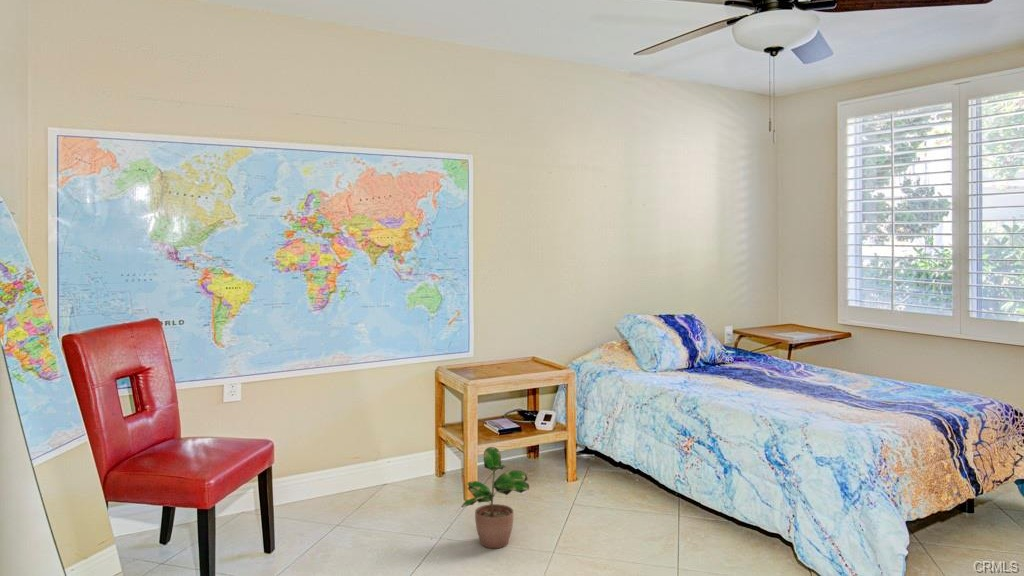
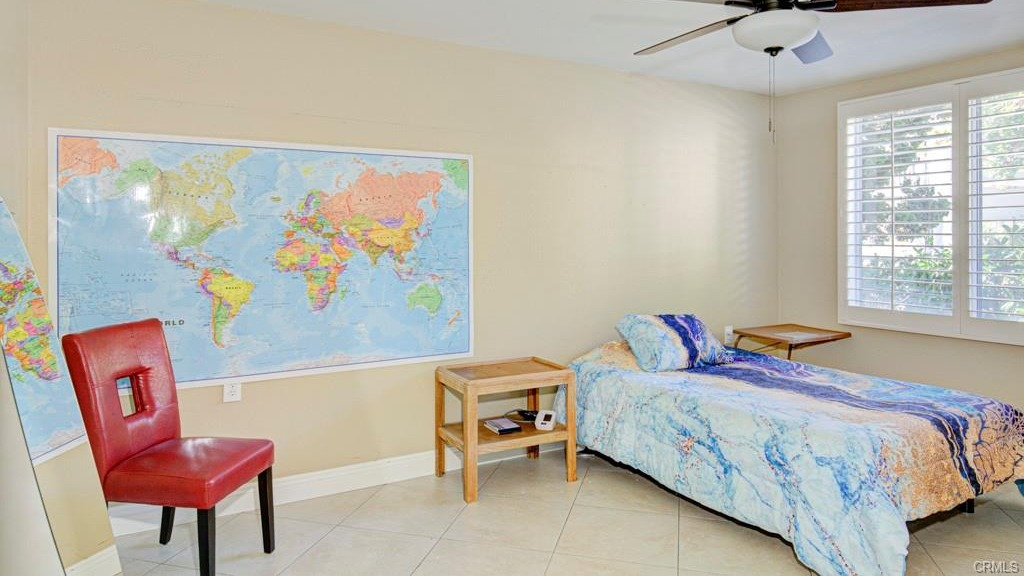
- potted plant [460,446,530,549]
